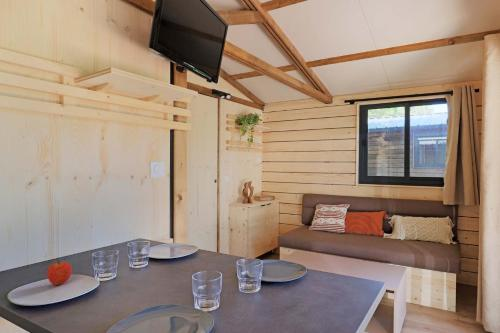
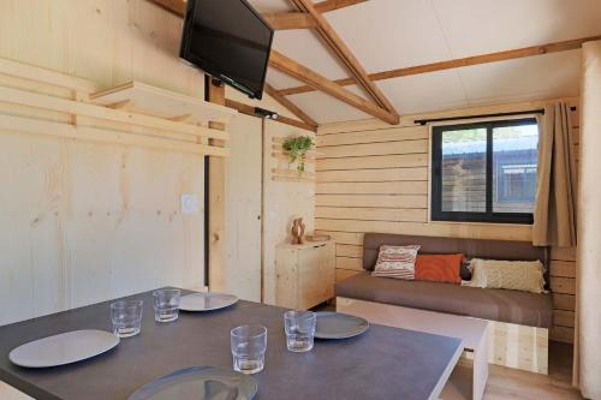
- fruit [46,260,73,286]
